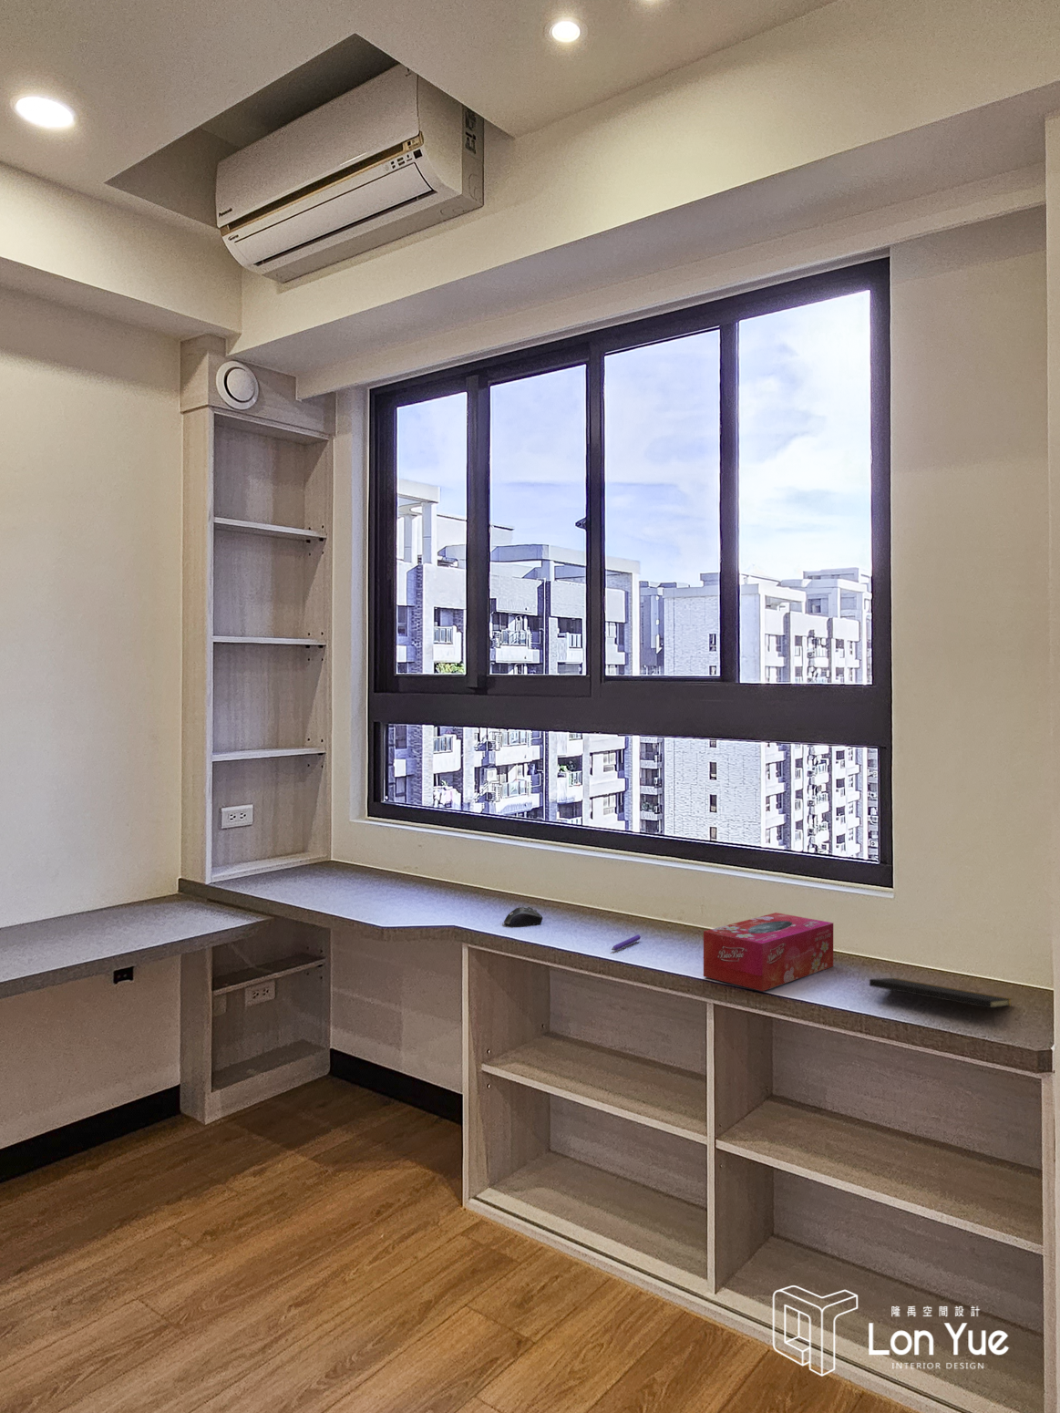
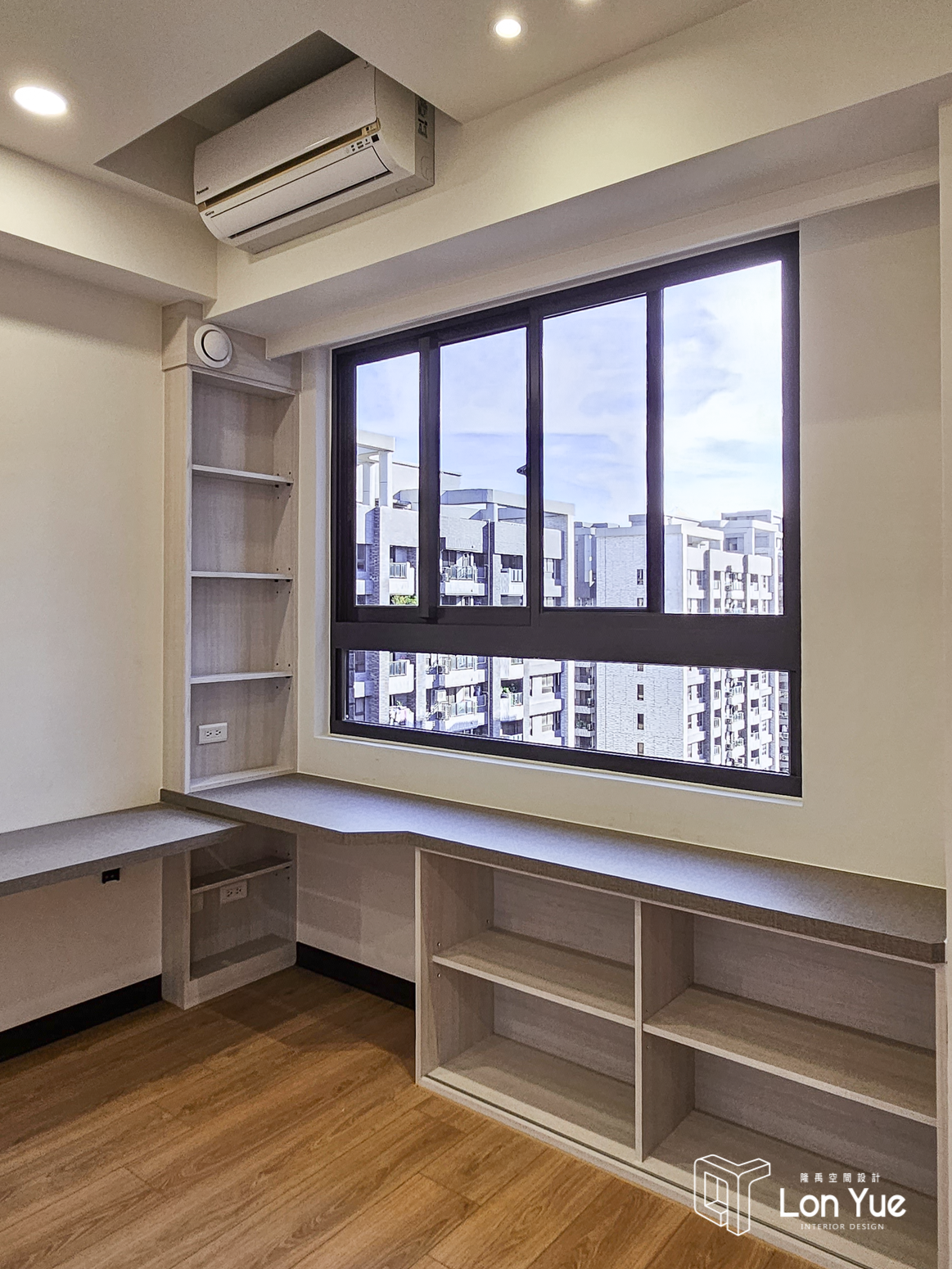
- computer mouse [503,906,543,928]
- pen [610,934,641,951]
- notepad [868,978,1012,1027]
- tissue box [703,912,834,992]
